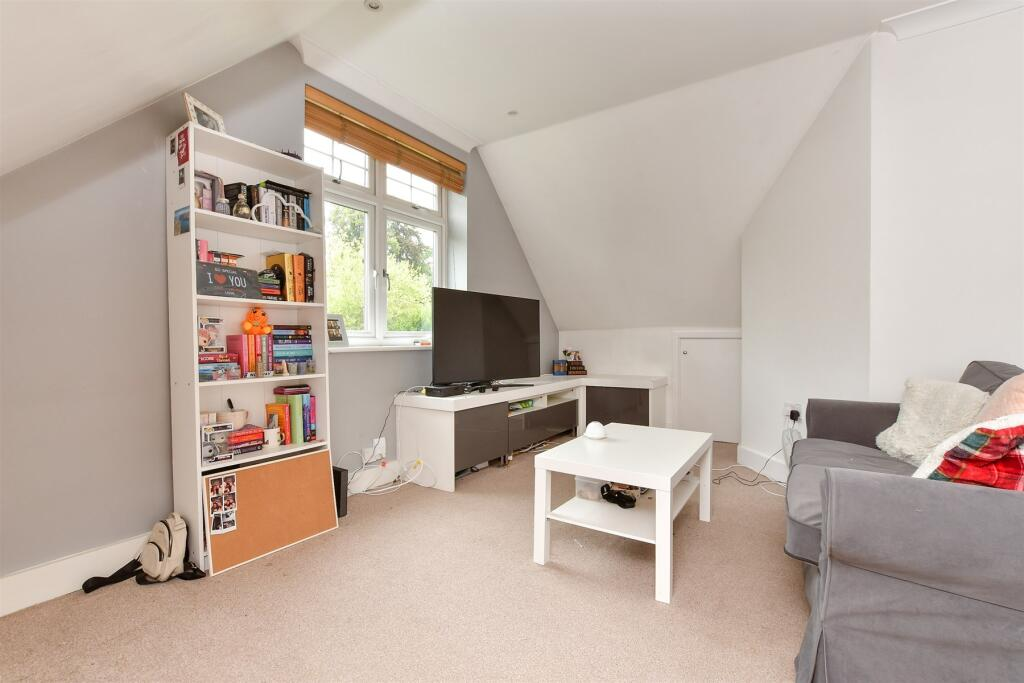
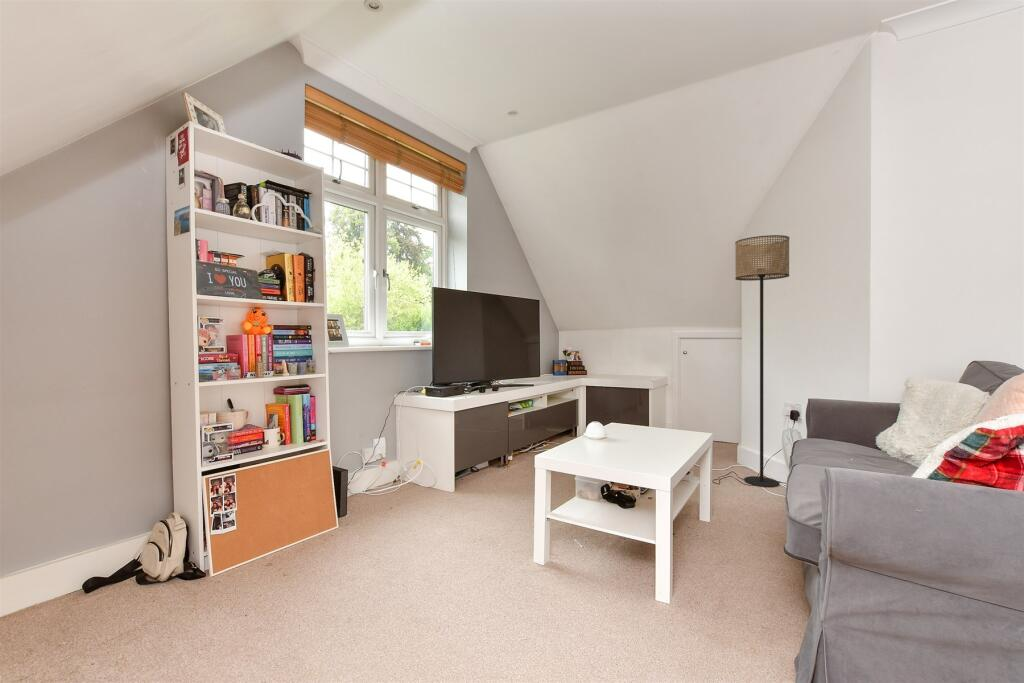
+ floor lamp [734,234,790,488]
